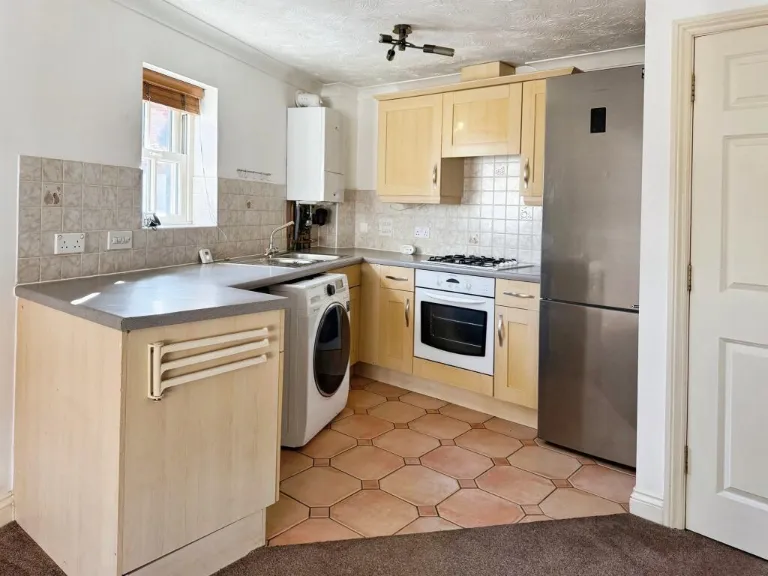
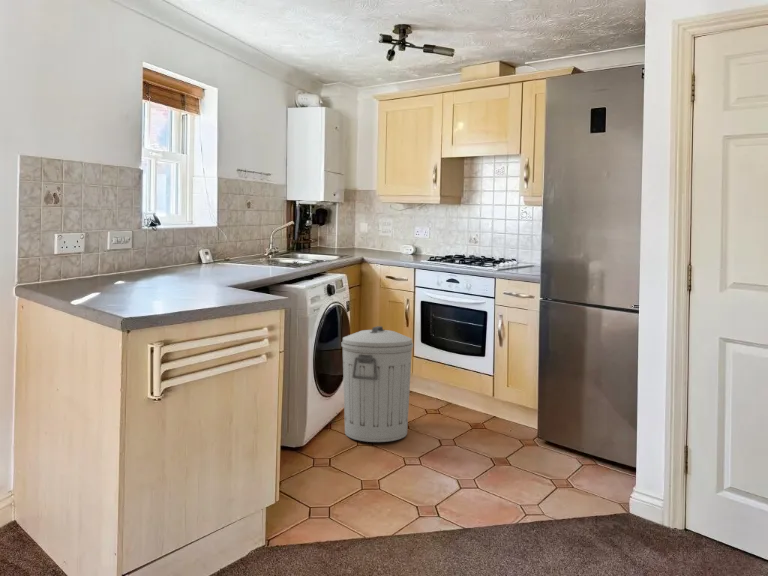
+ trash can [341,325,414,443]
